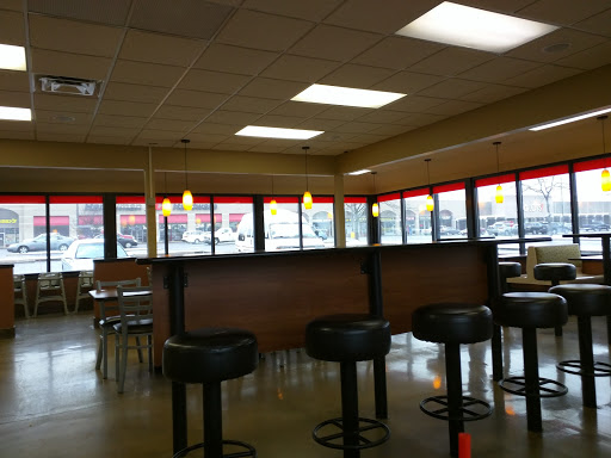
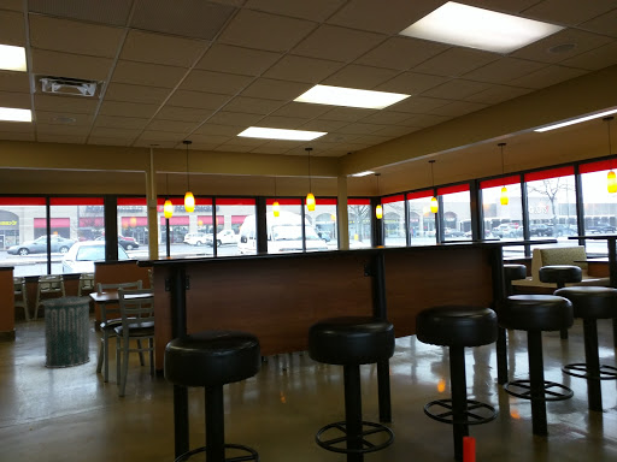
+ trash can [41,295,93,369]
